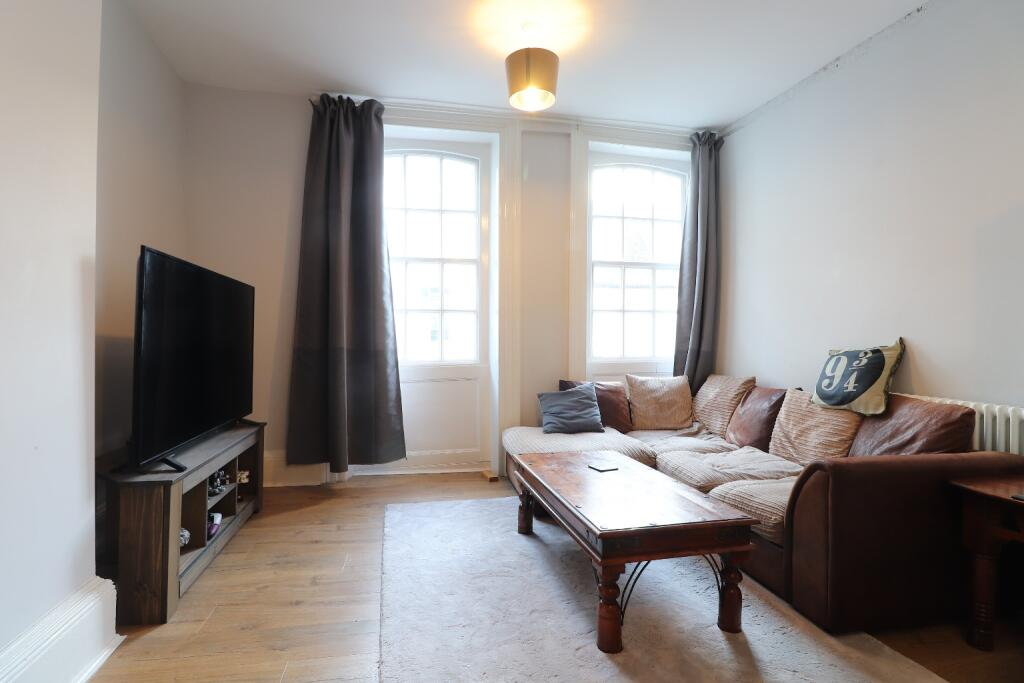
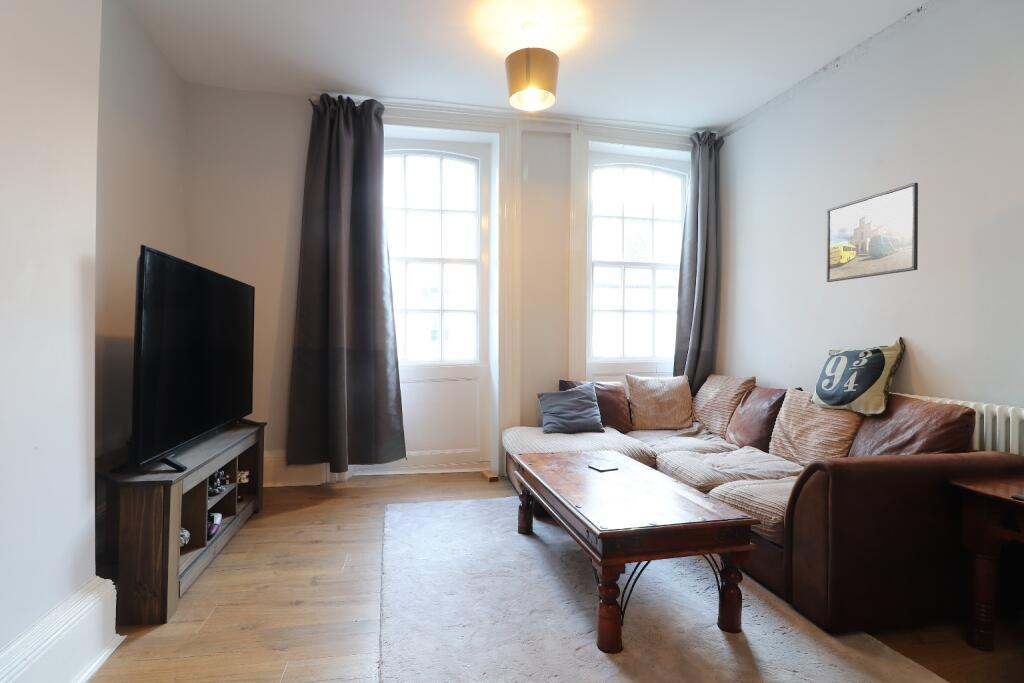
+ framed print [826,182,919,283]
